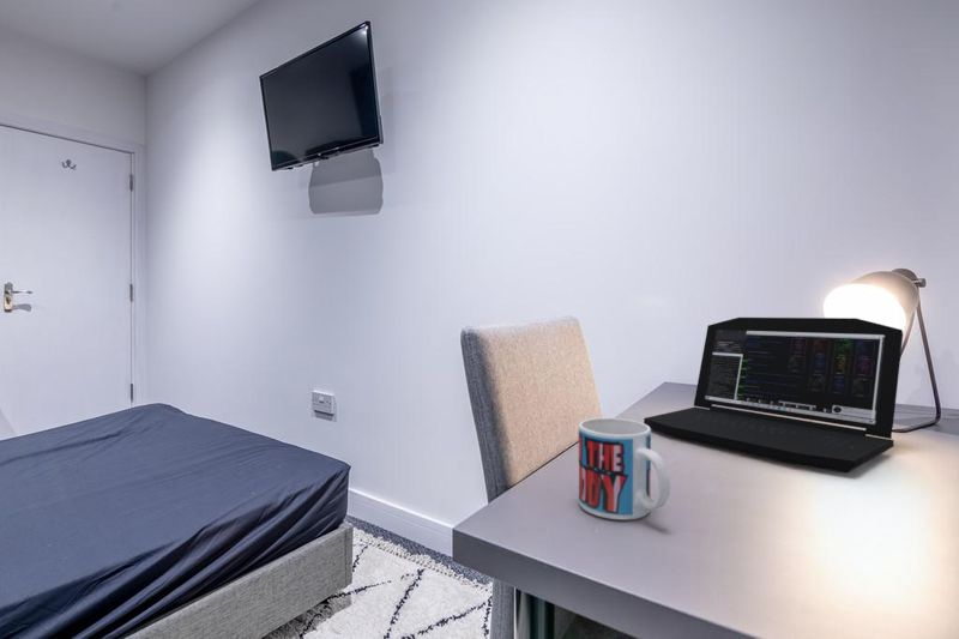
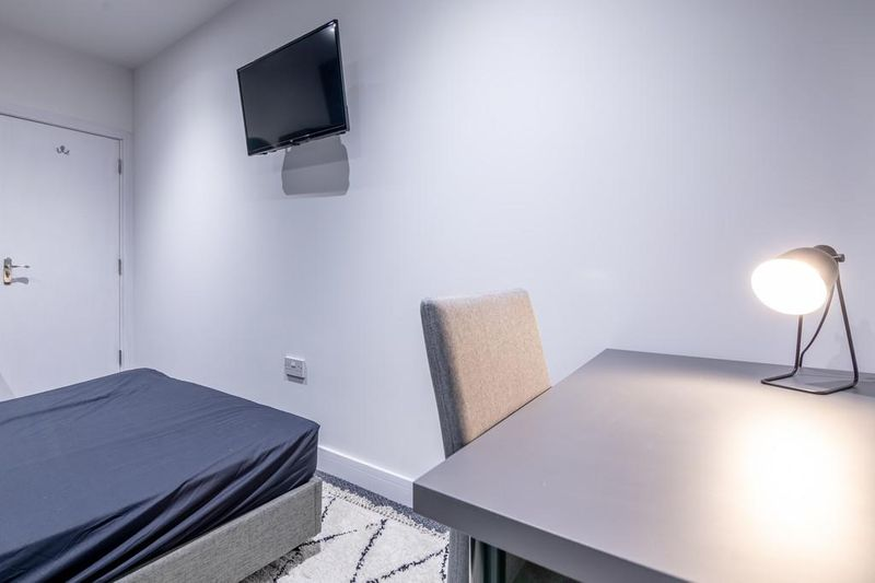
- laptop [643,317,904,474]
- mug [578,417,671,522]
